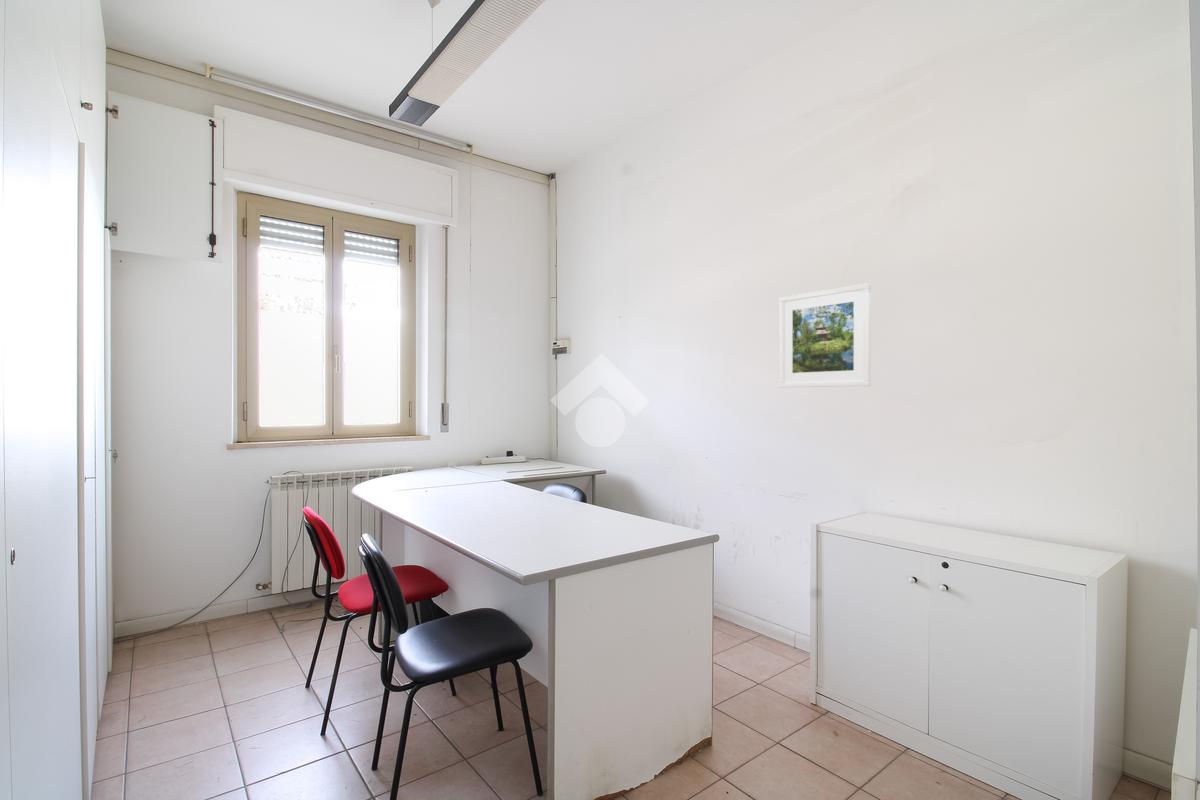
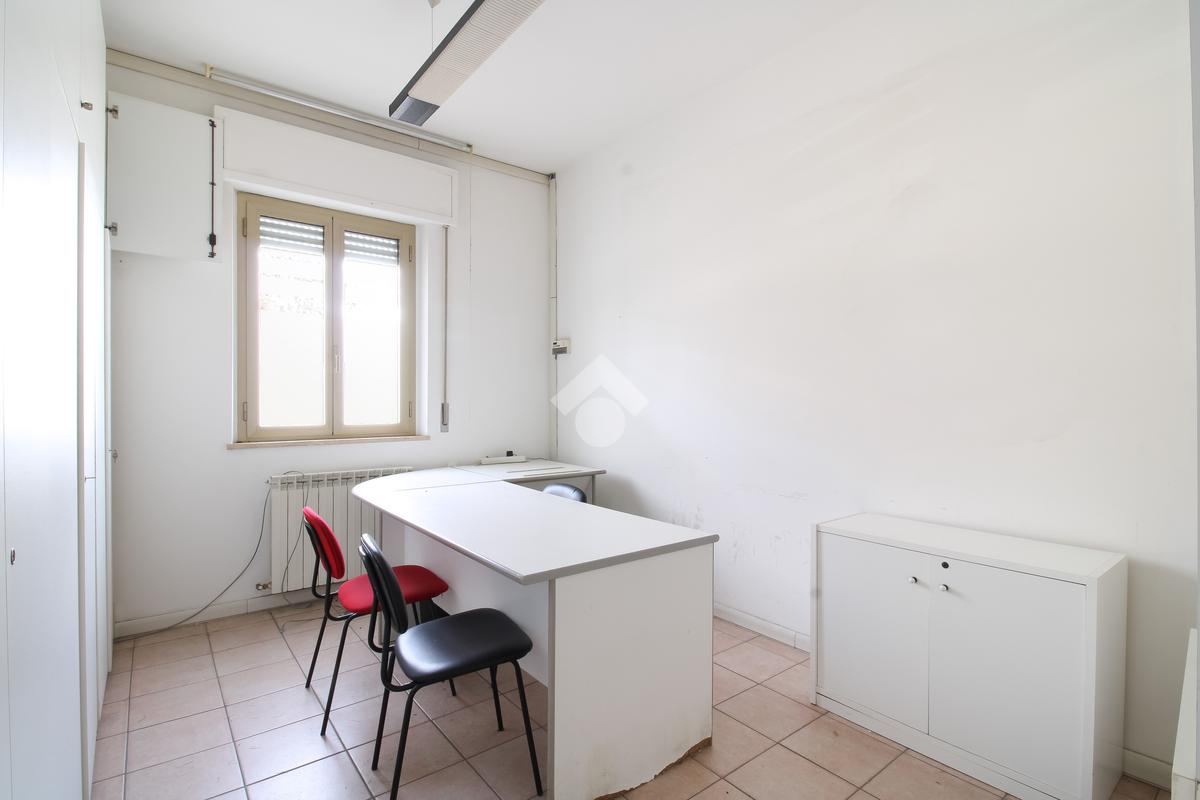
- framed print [778,282,872,389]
